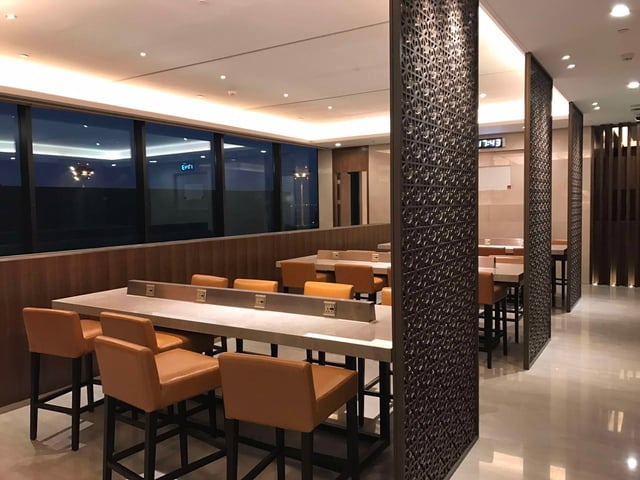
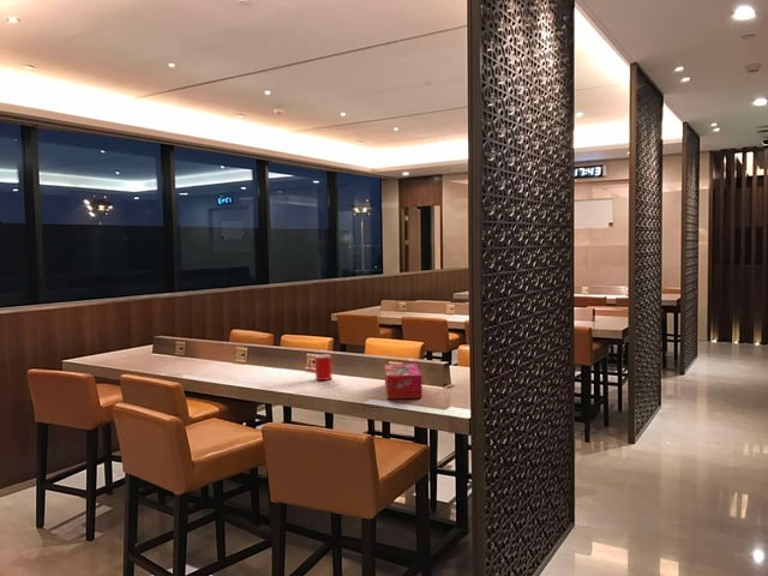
+ cup [307,354,332,382]
+ tissue box [384,362,424,400]
